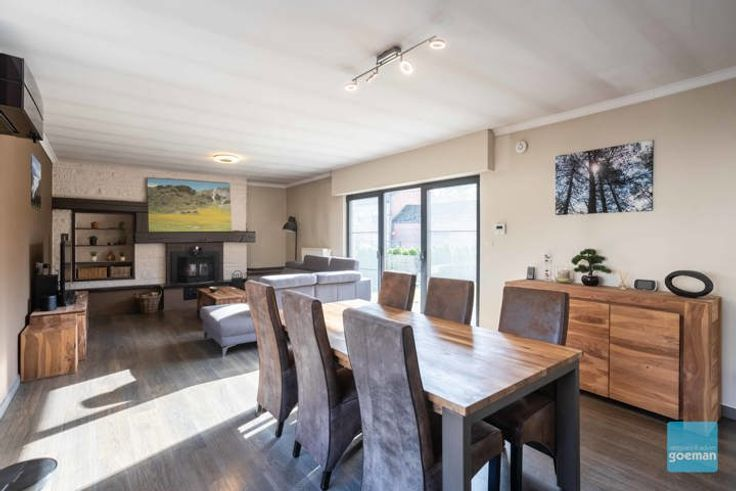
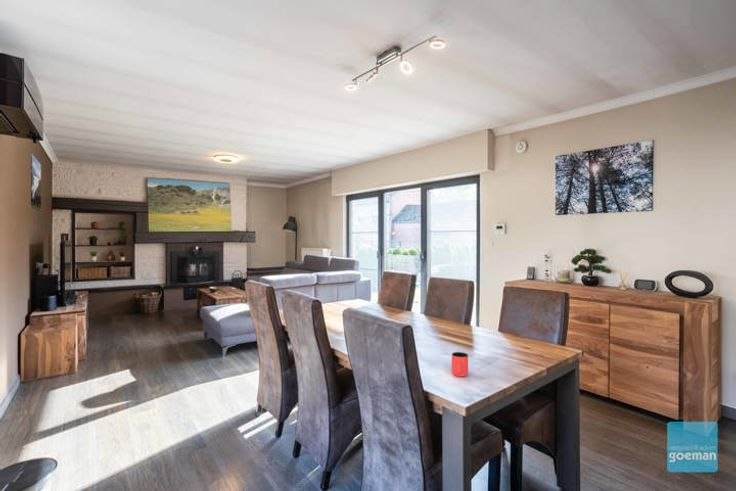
+ cup [451,351,469,377]
